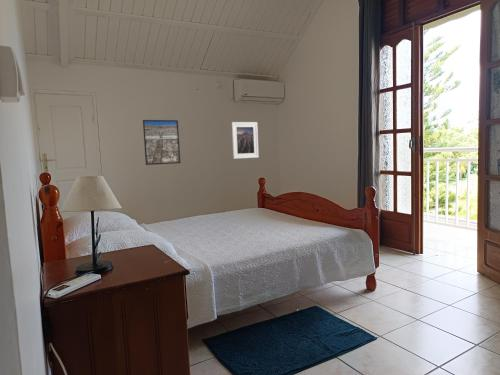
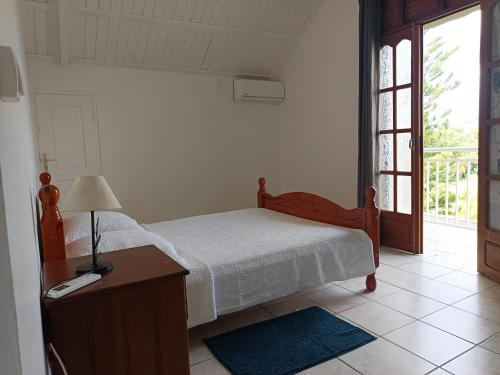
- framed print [142,119,181,166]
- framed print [231,121,260,160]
